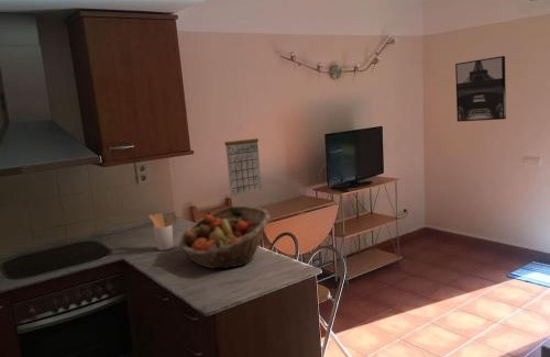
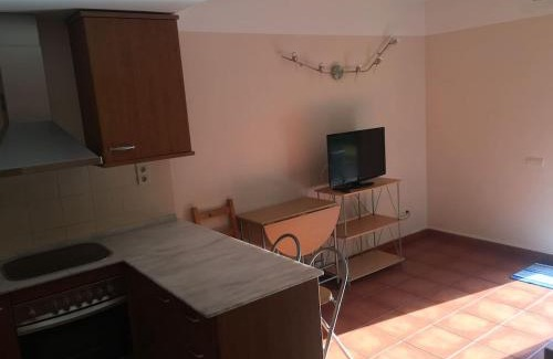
- utensil holder [148,212,175,252]
- fruit basket [178,205,271,269]
- calendar [223,126,263,198]
- wall art [454,55,507,123]
